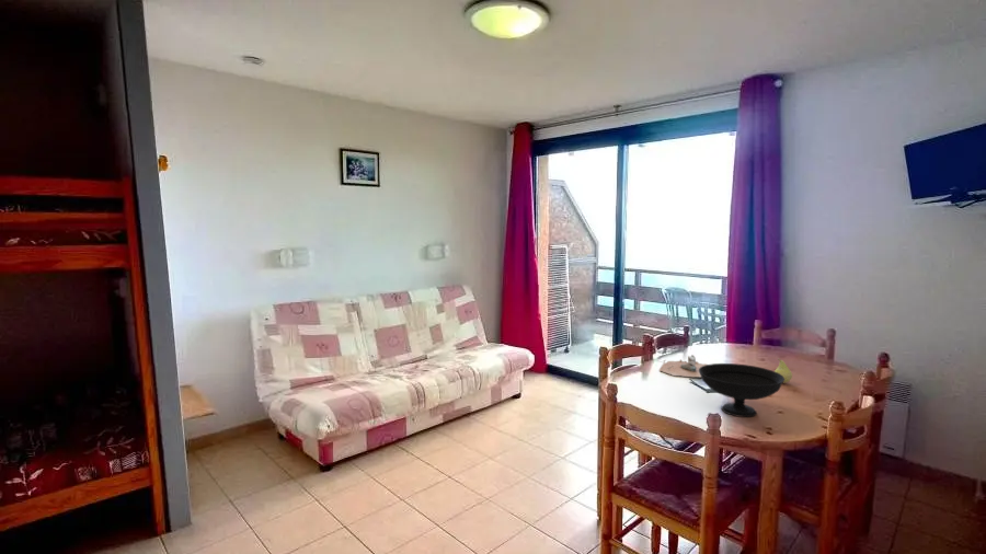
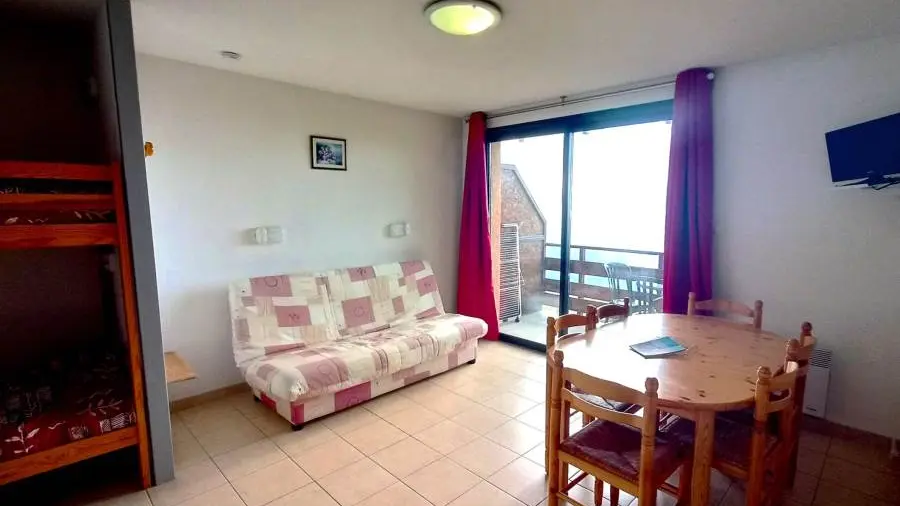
- bowl [699,362,784,418]
- fruit [773,357,793,384]
- shoe [658,354,707,379]
